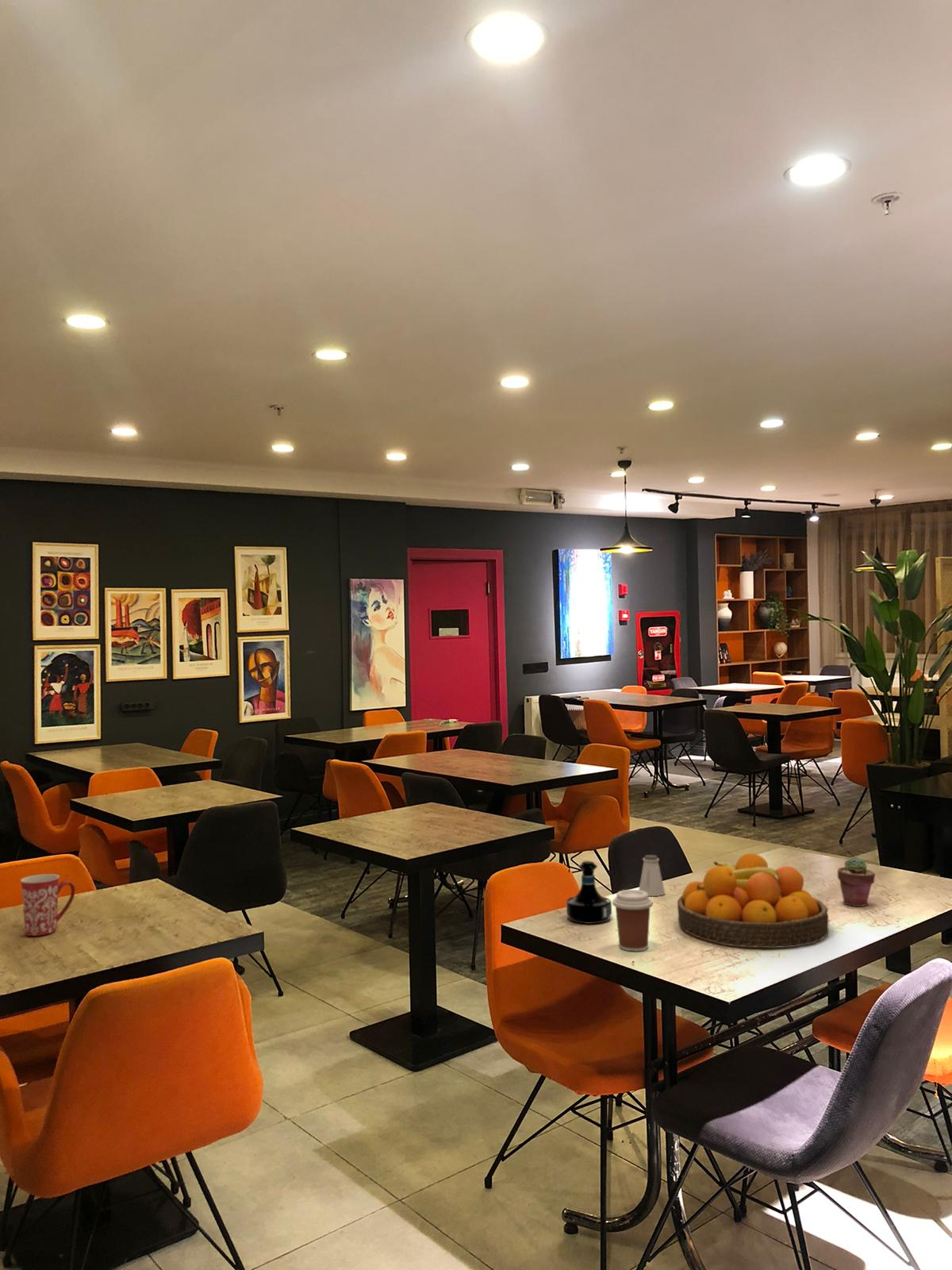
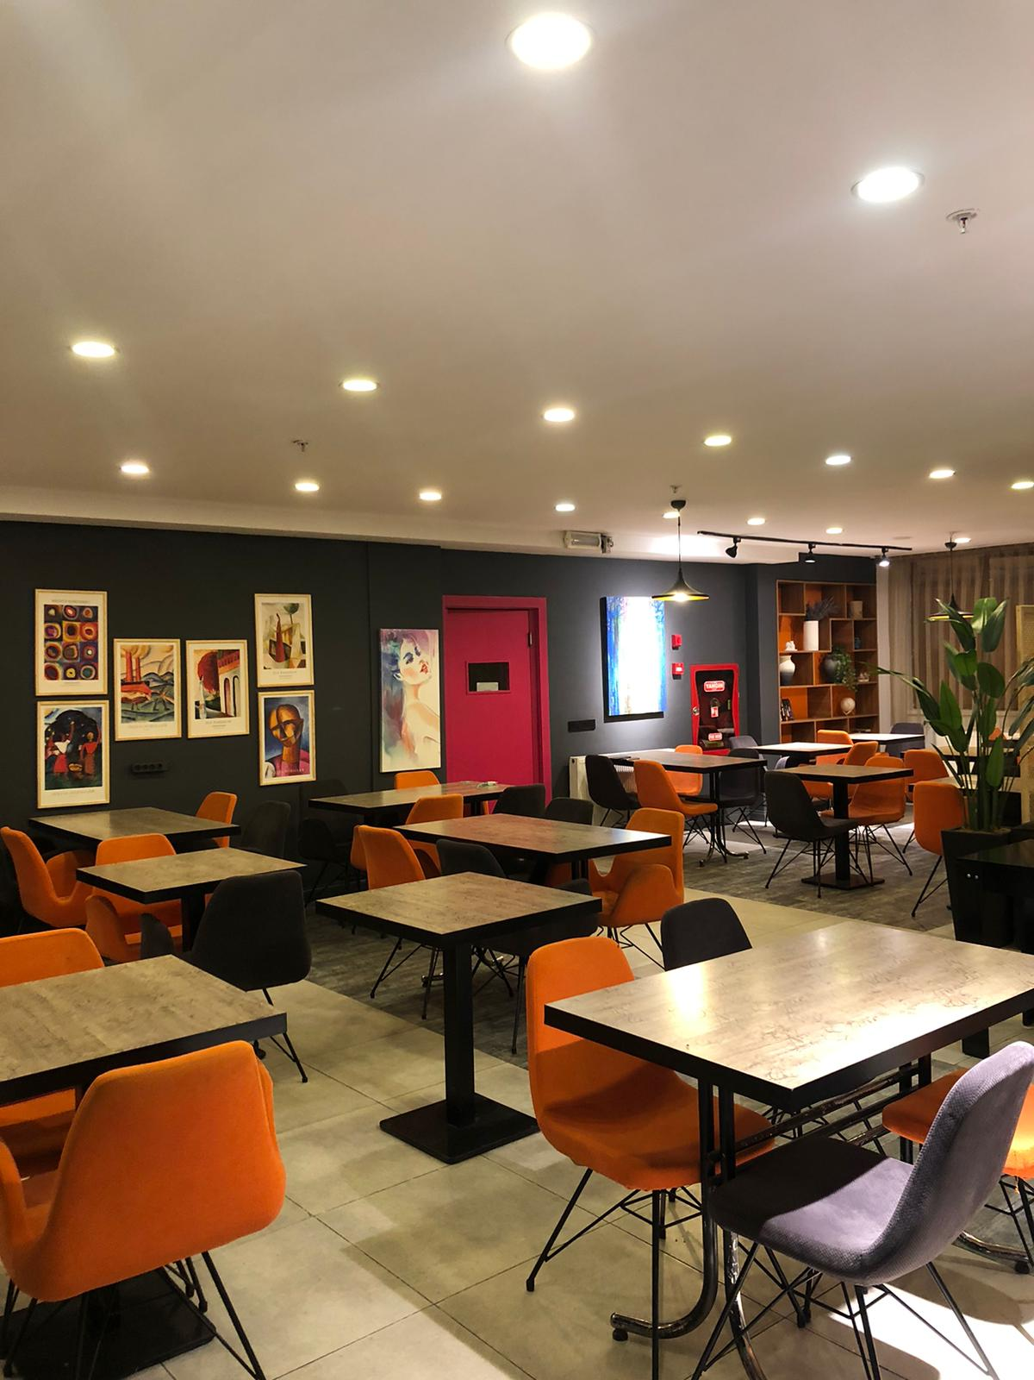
- saltshaker [638,854,666,897]
- mug [20,873,76,937]
- fruit bowl [677,852,830,949]
- coffee cup [612,889,654,952]
- tequila bottle [566,860,612,925]
- potted succulent [837,856,876,907]
